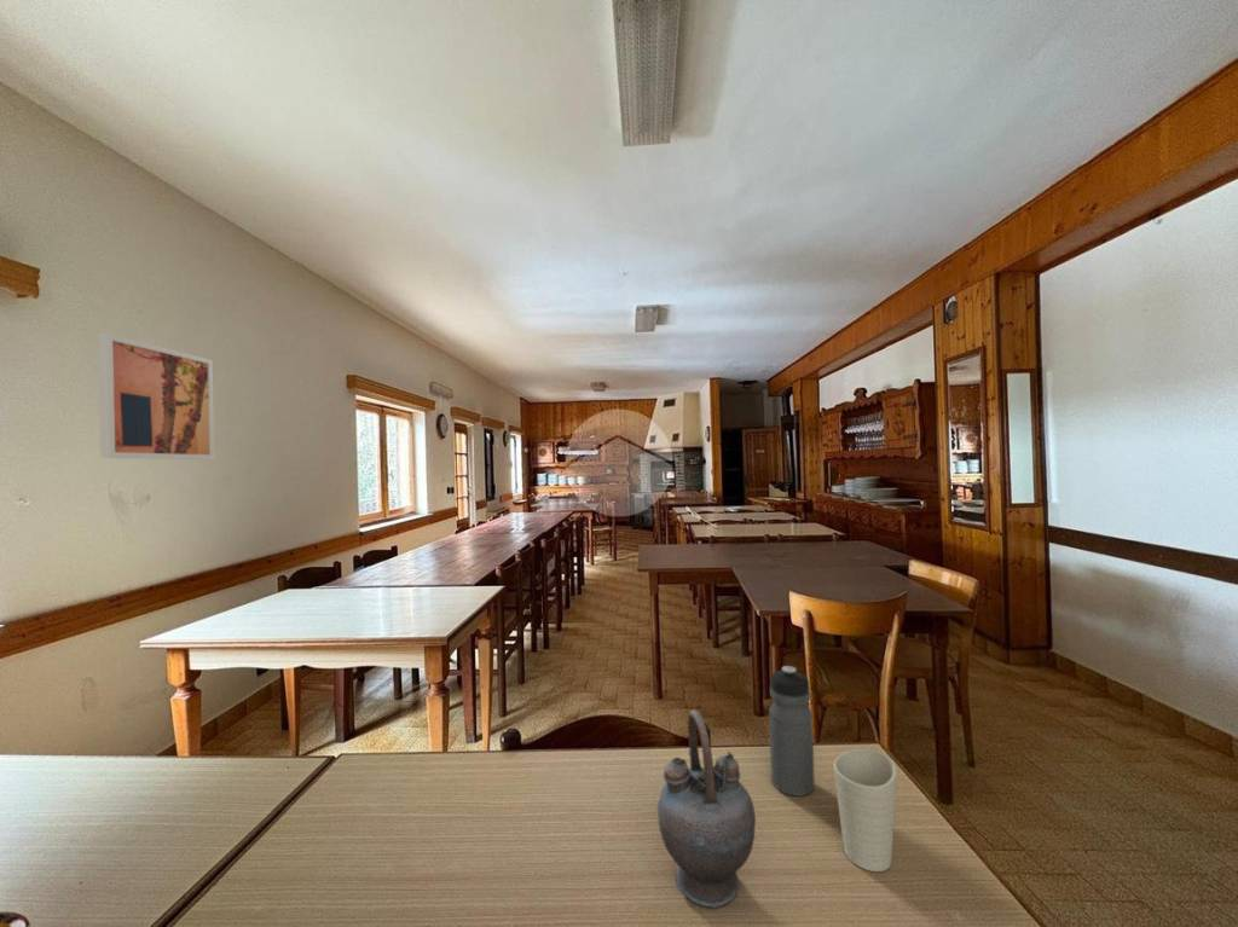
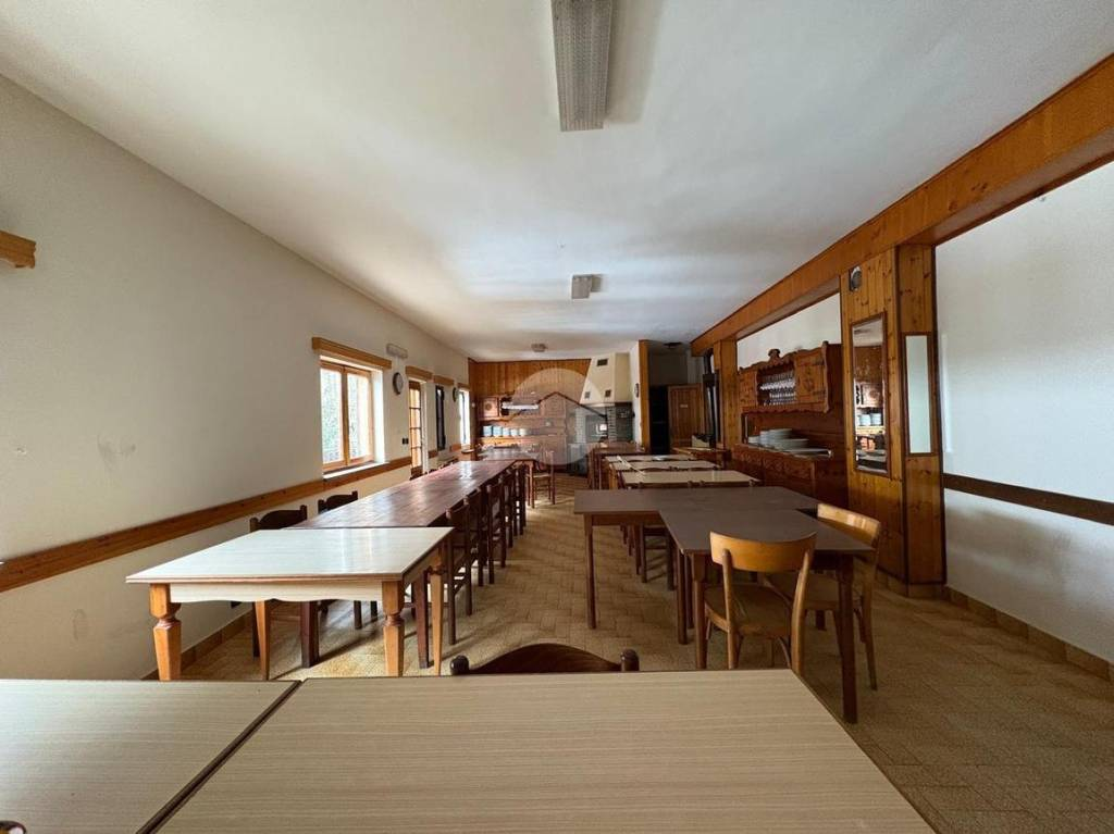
- wall art [97,332,216,460]
- cup [832,747,898,873]
- water bottle [768,665,816,798]
- teapot [656,709,757,909]
